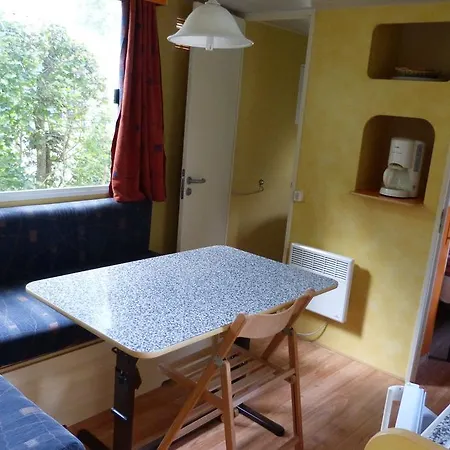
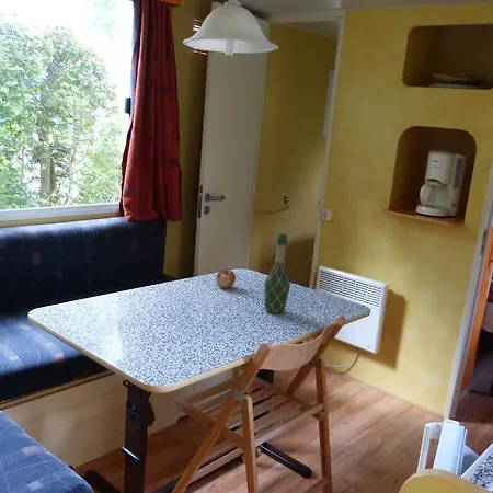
+ wine bottle [264,232,291,314]
+ apple [215,268,237,289]
